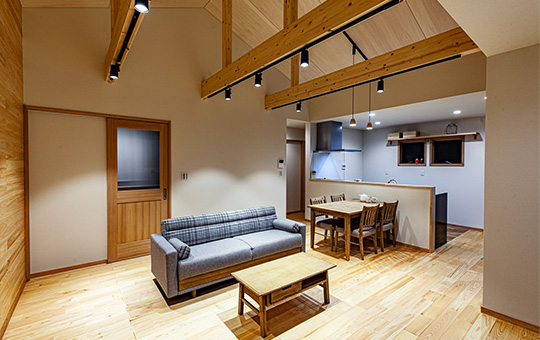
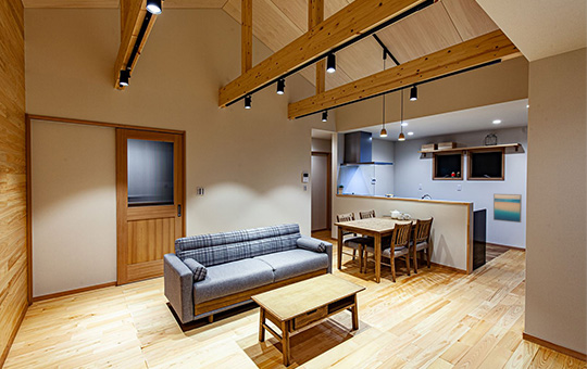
+ wall art [492,193,523,224]
